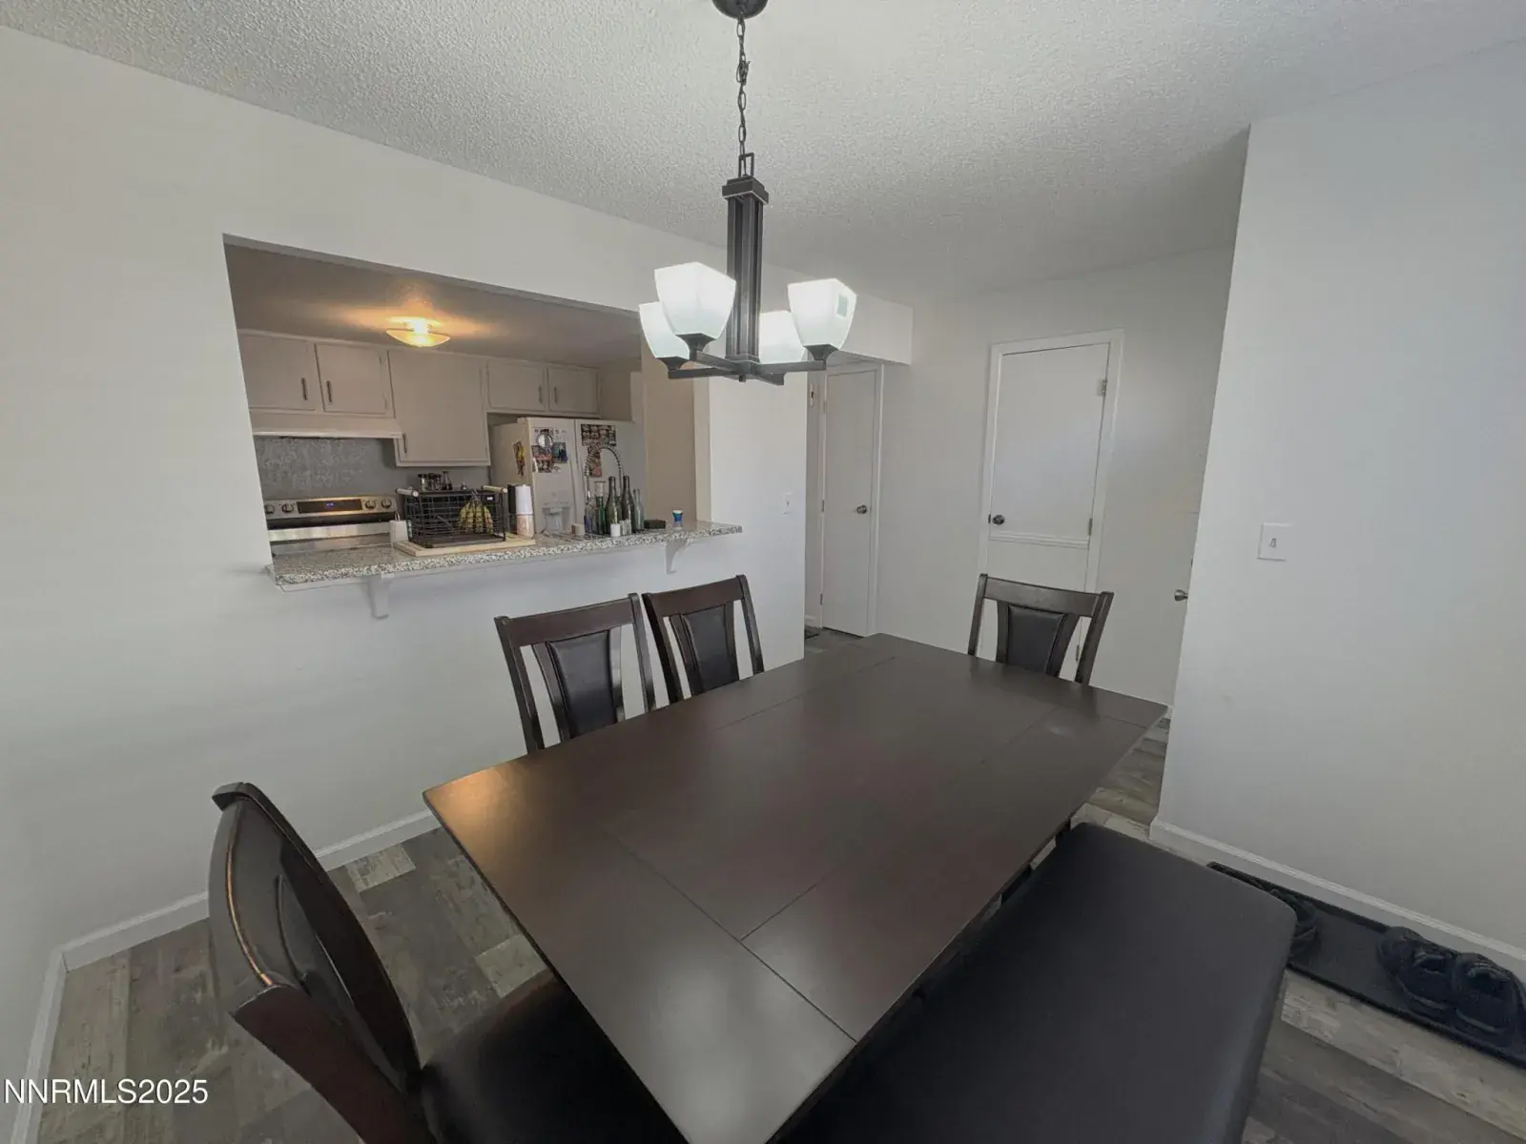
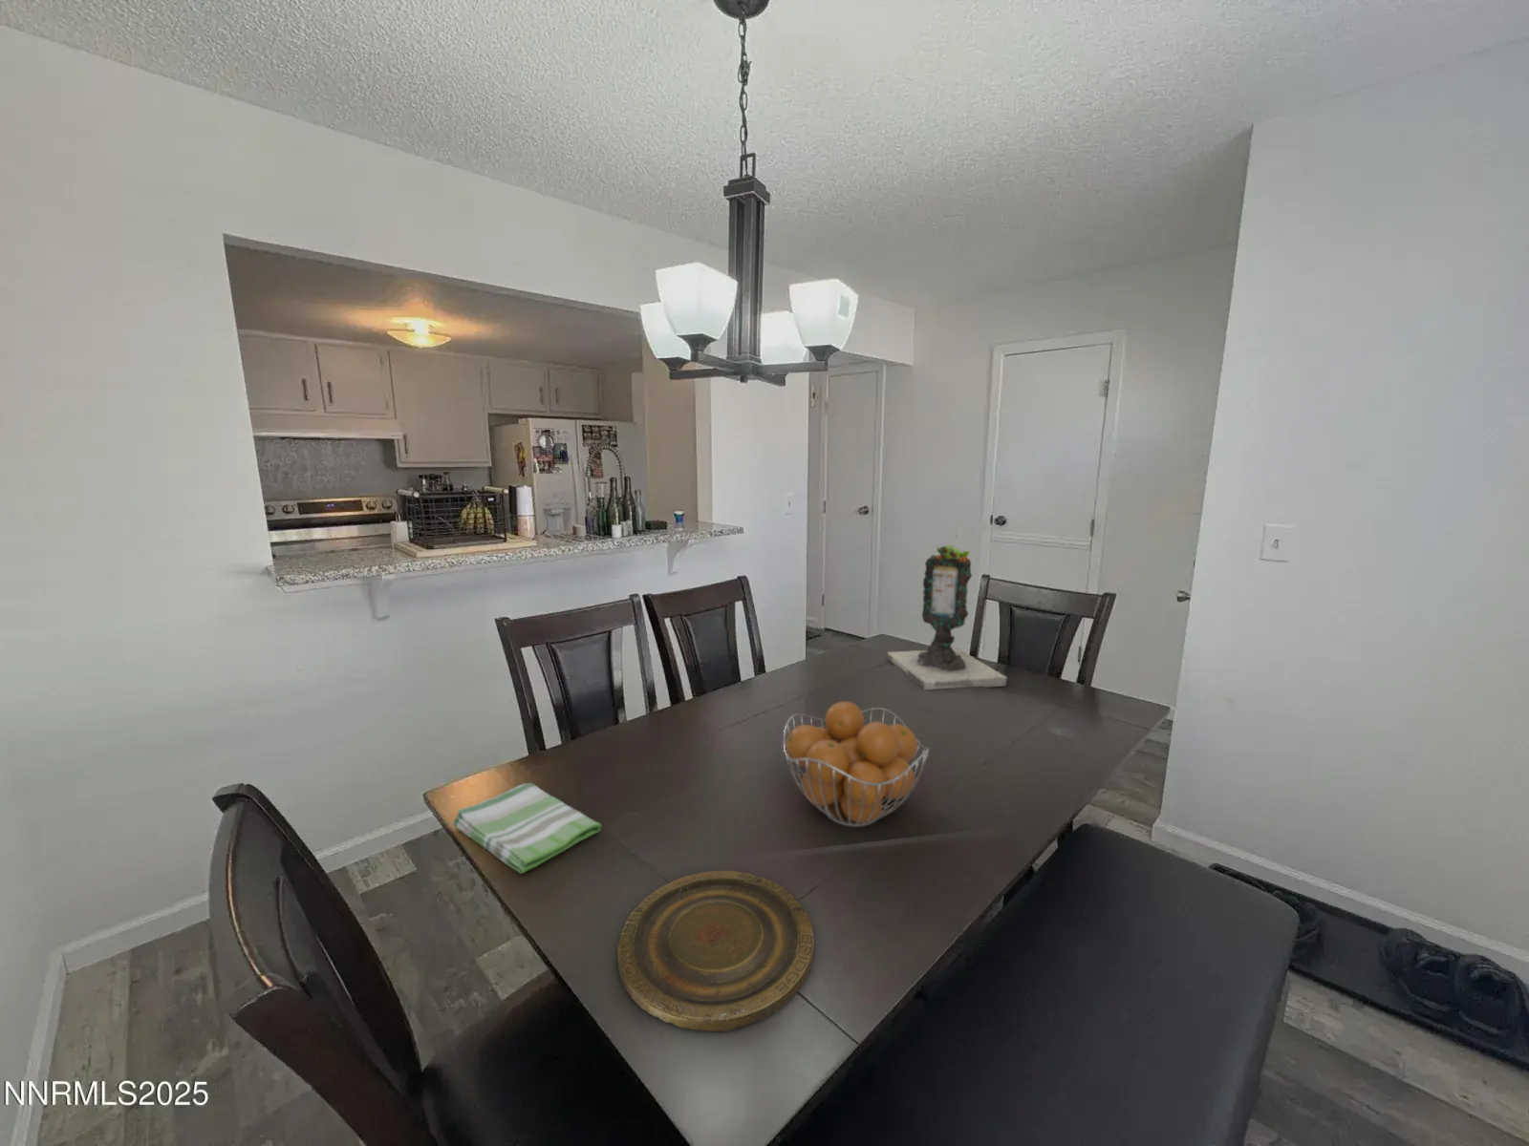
+ plate [616,870,815,1033]
+ fruit basket [783,701,929,827]
+ dish towel [451,782,603,875]
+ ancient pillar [886,533,1008,691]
